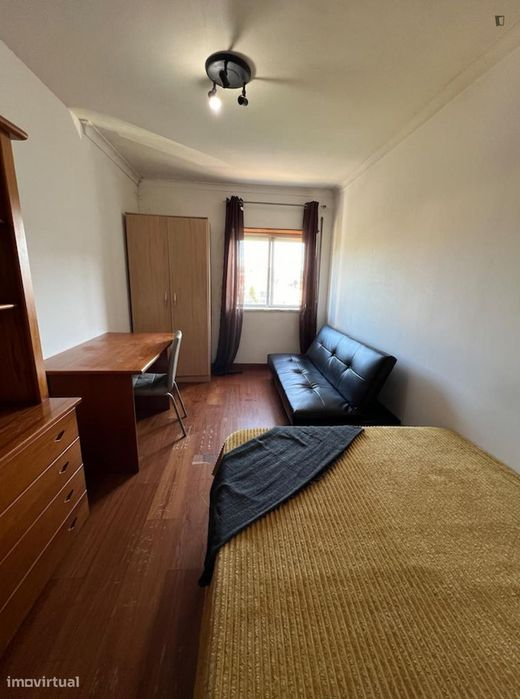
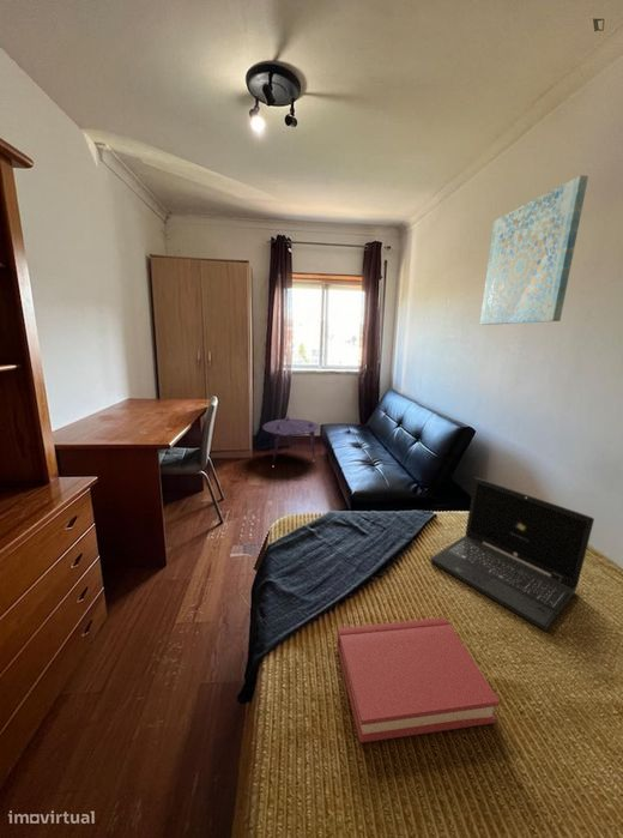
+ side table [261,415,321,464]
+ hardback book [335,616,501,744]
+ wall art [479,174,589,326]
+ laptop [429,477,595,632]
